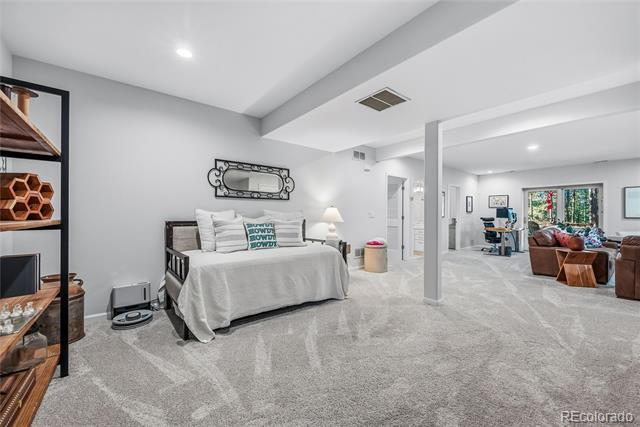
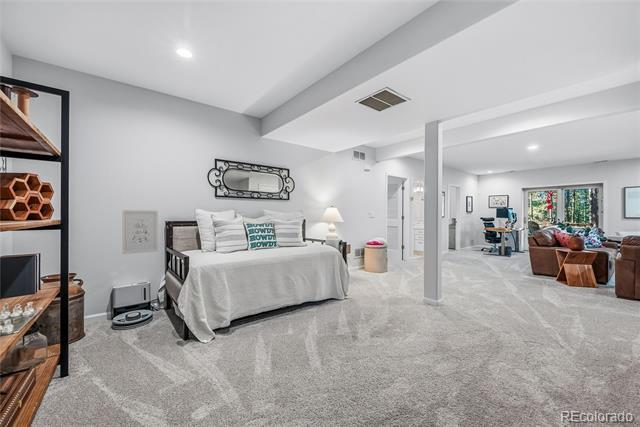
+ wall art [122,209,159,255]
